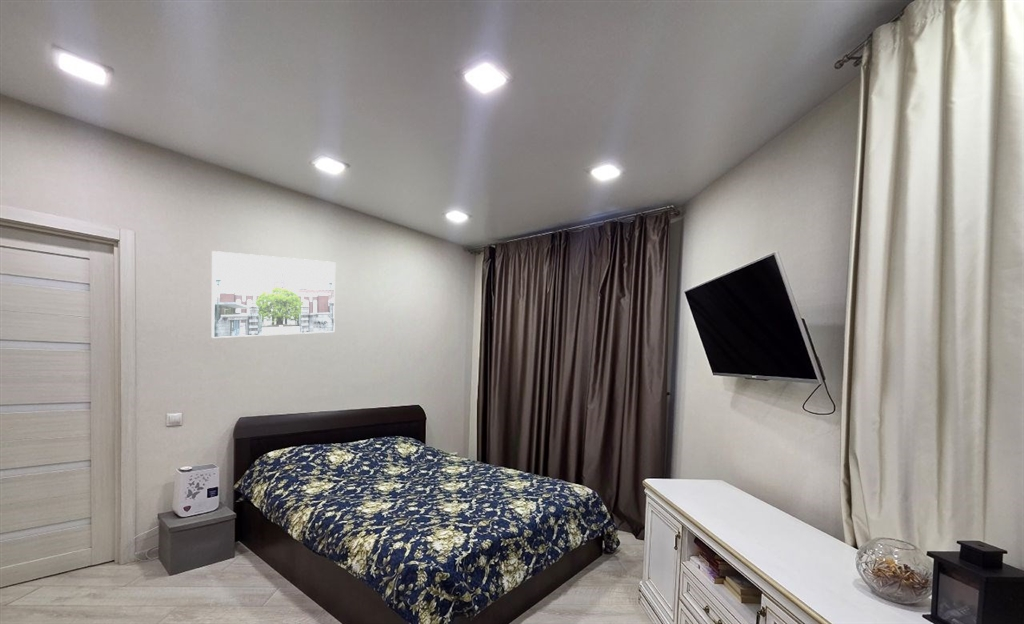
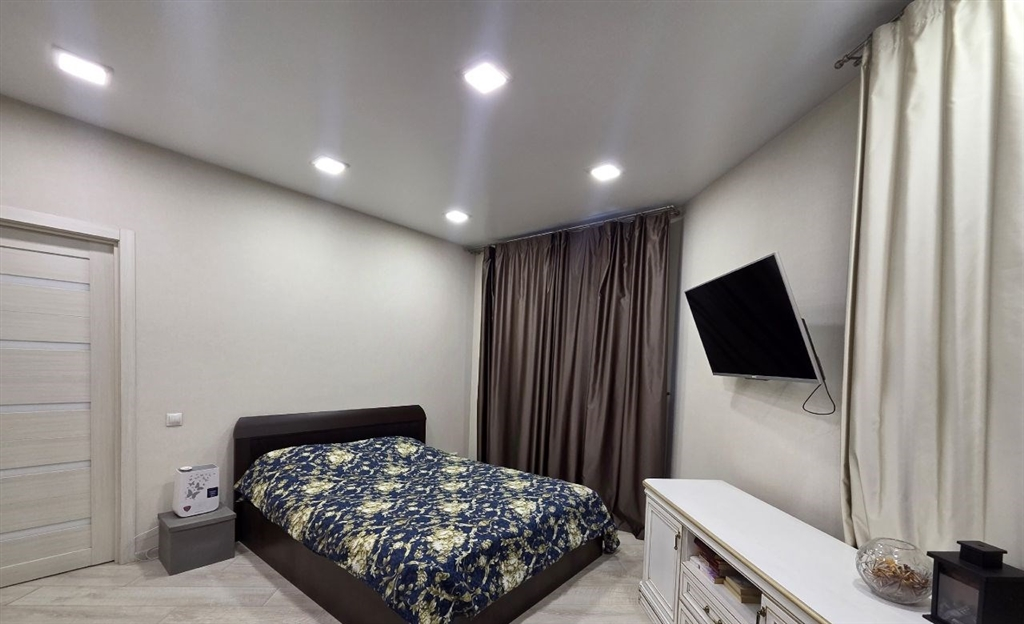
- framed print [211,250,336,339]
